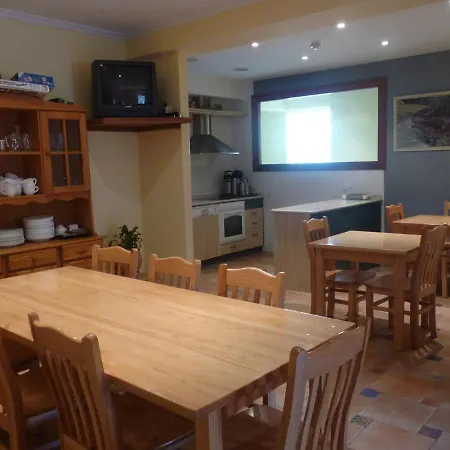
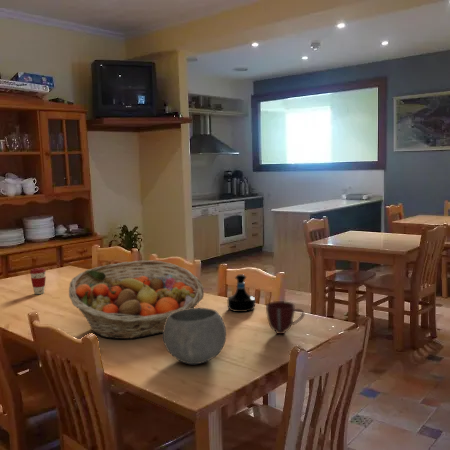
+ coffee cup [29,267,47,295]
+ fruit basket [68,259,205,340]
+ mug [265,300,305,335]
+ bowl [162,307,227,365]
+ tequila bottle [226,273,256,313]
